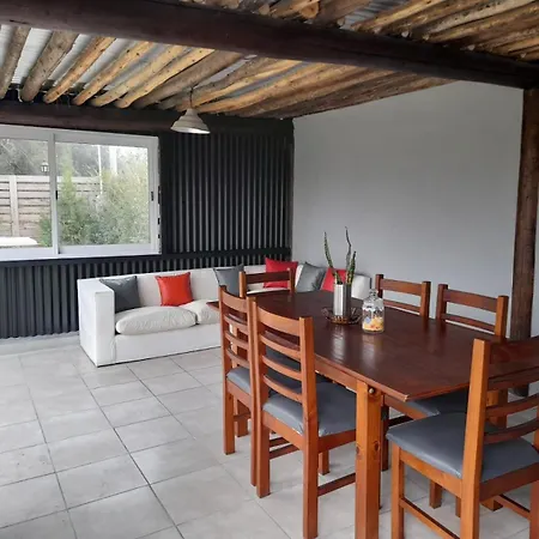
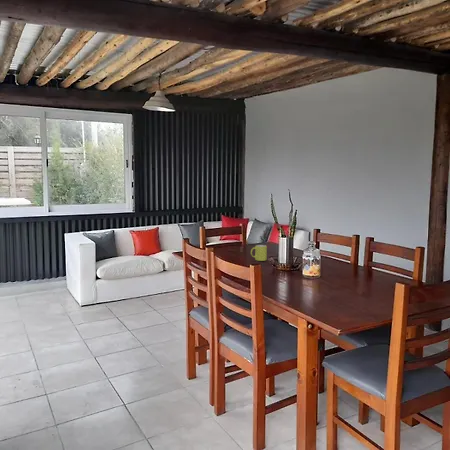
+ mug [250,244,268,262]
